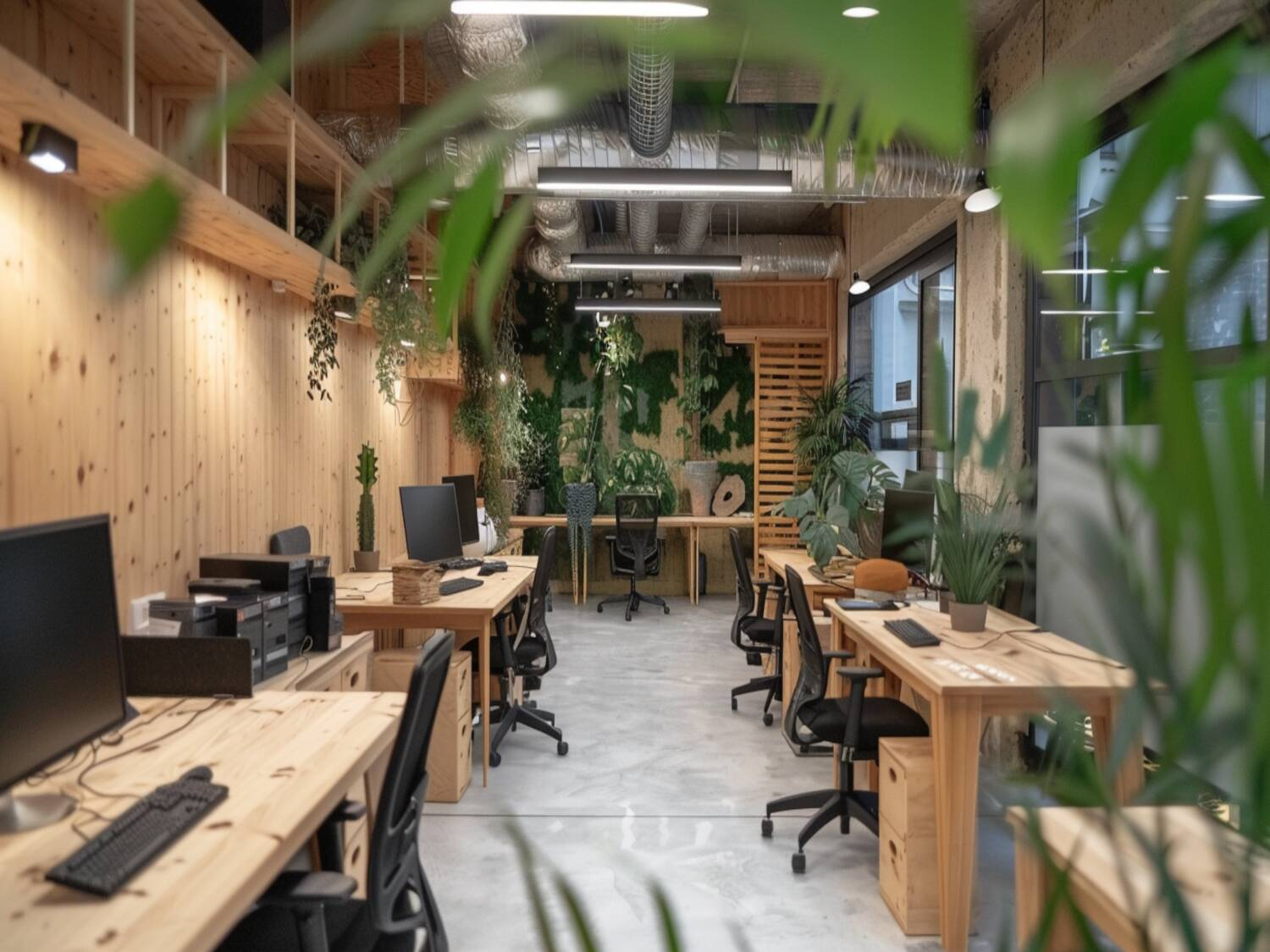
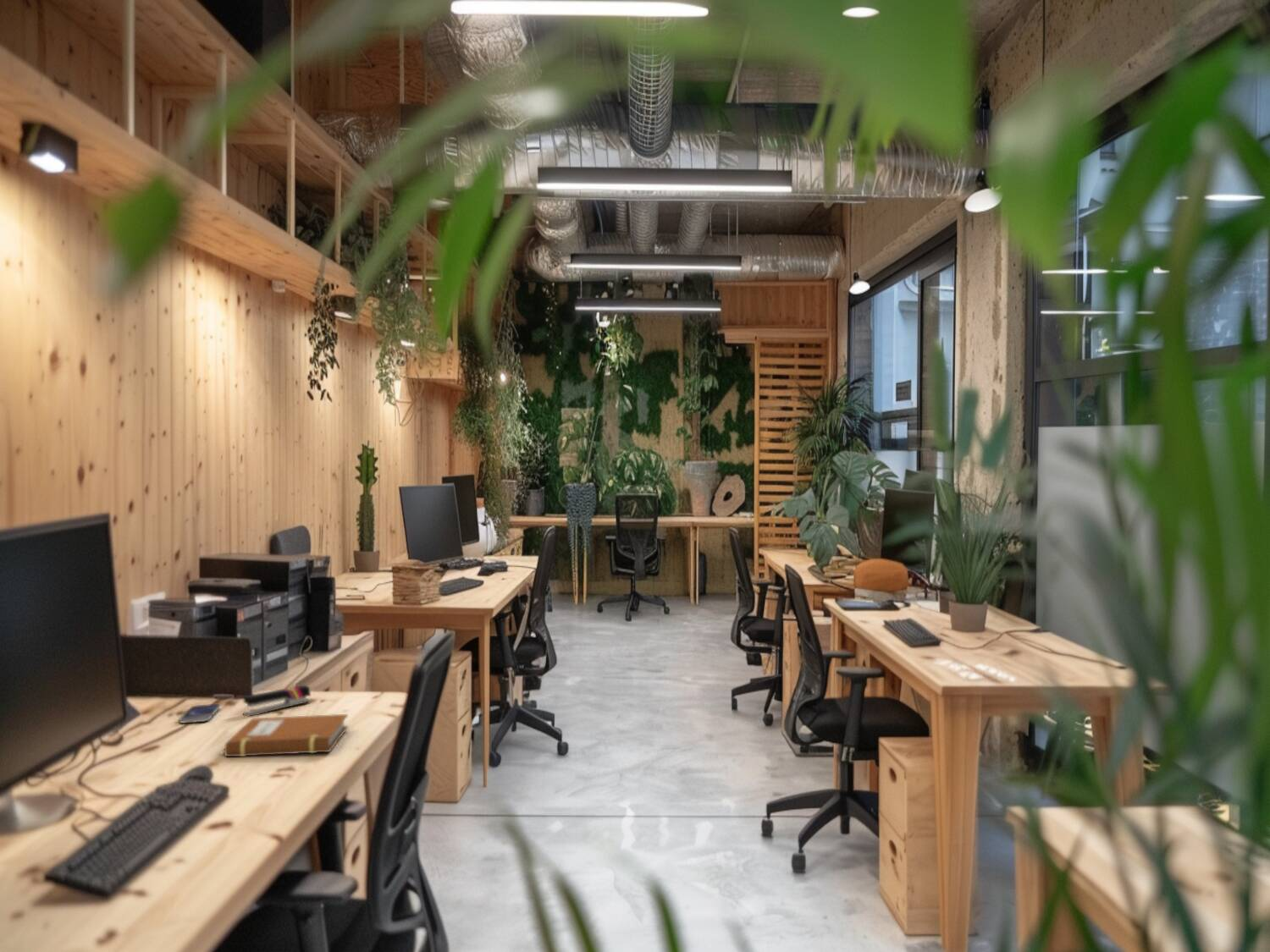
+ stapler [242,685,312,717]
+ notebook [222,713,349,757]
+ smartphone [179,703,221,724]
